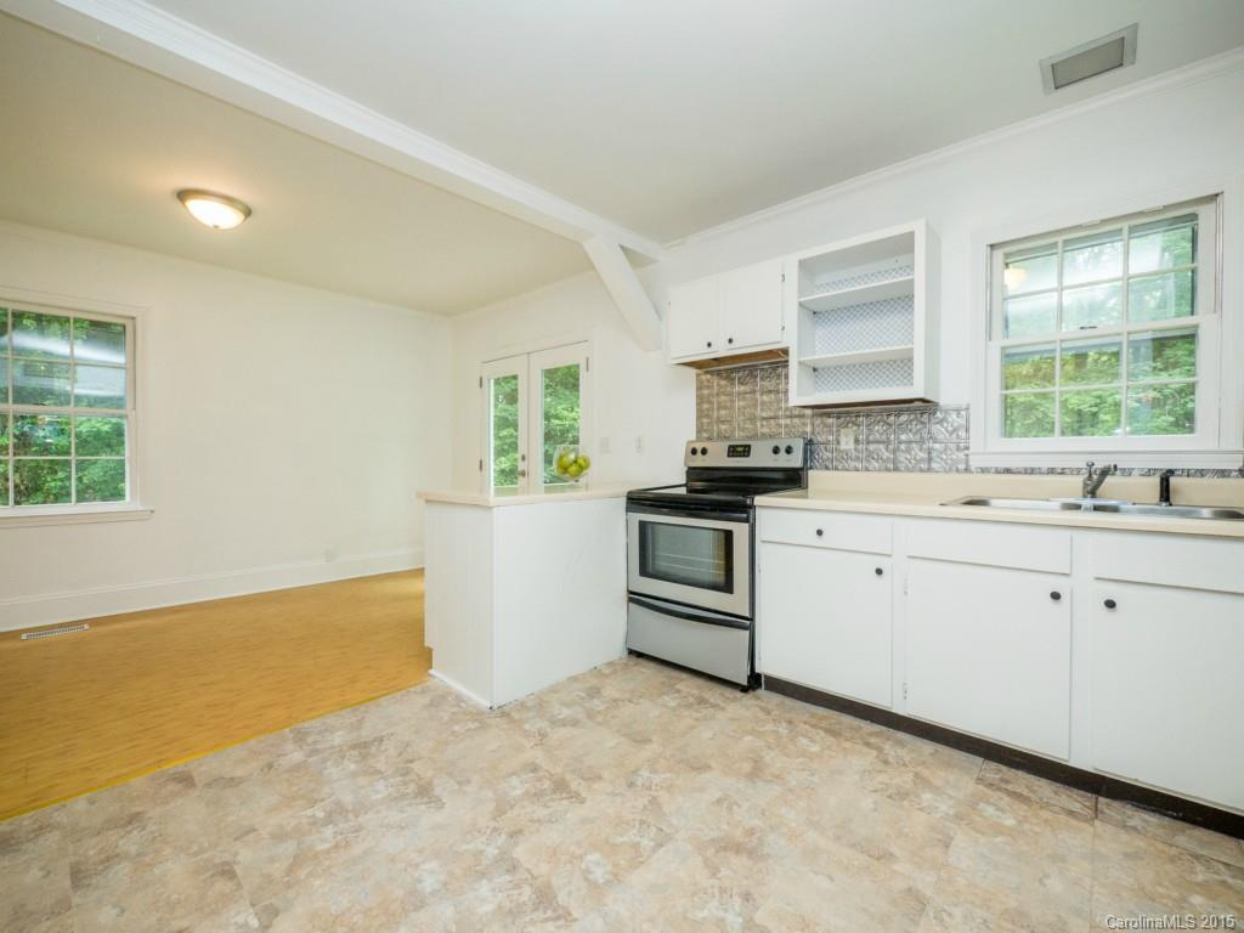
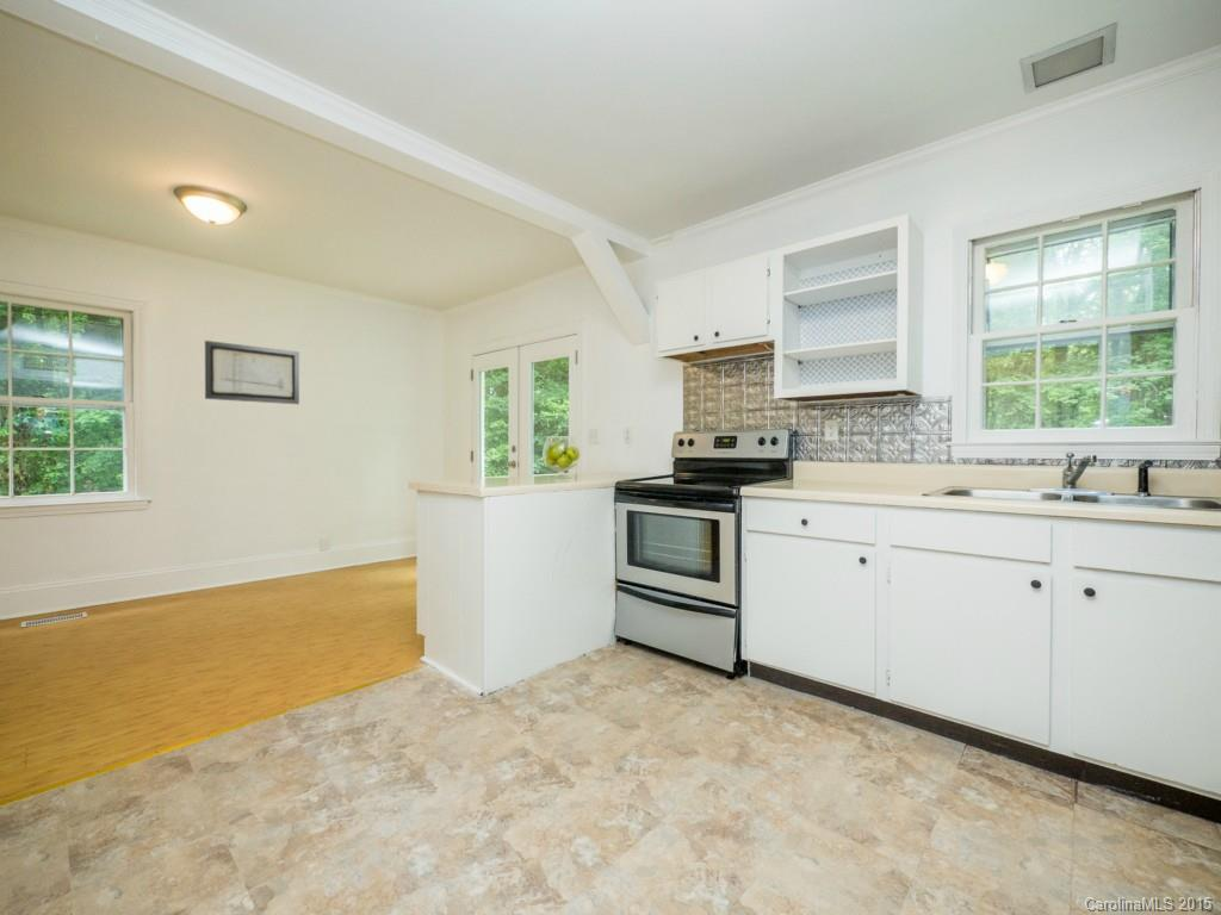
+ wall art [204,340,300,405]
